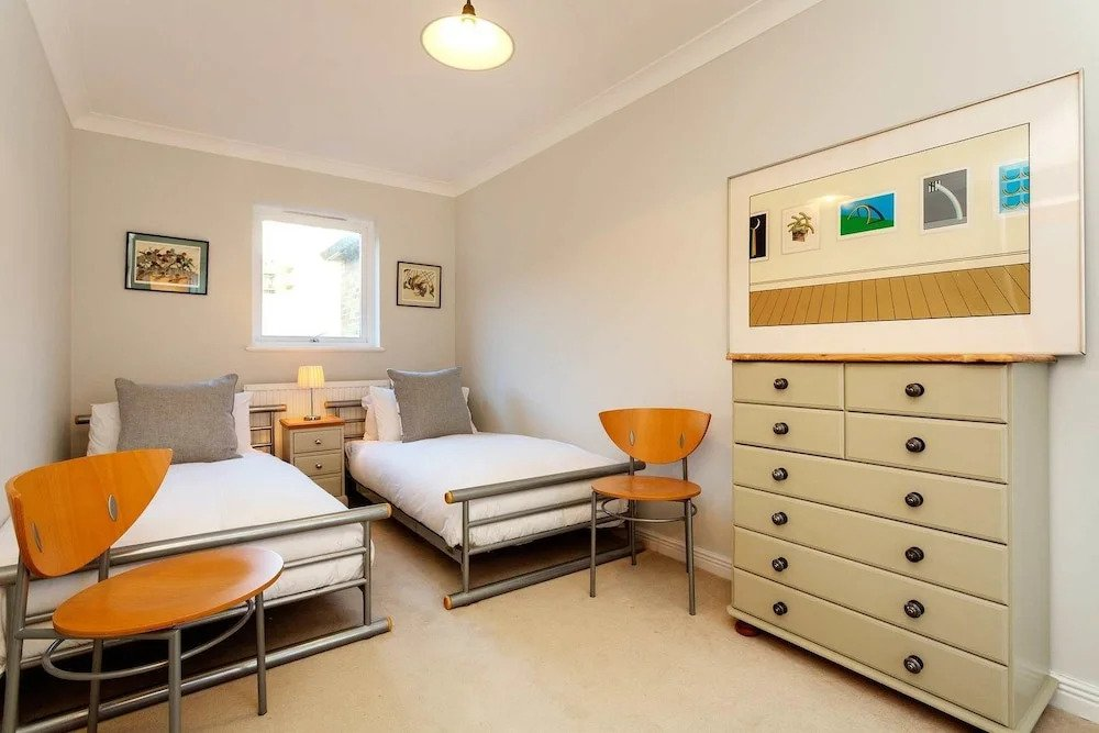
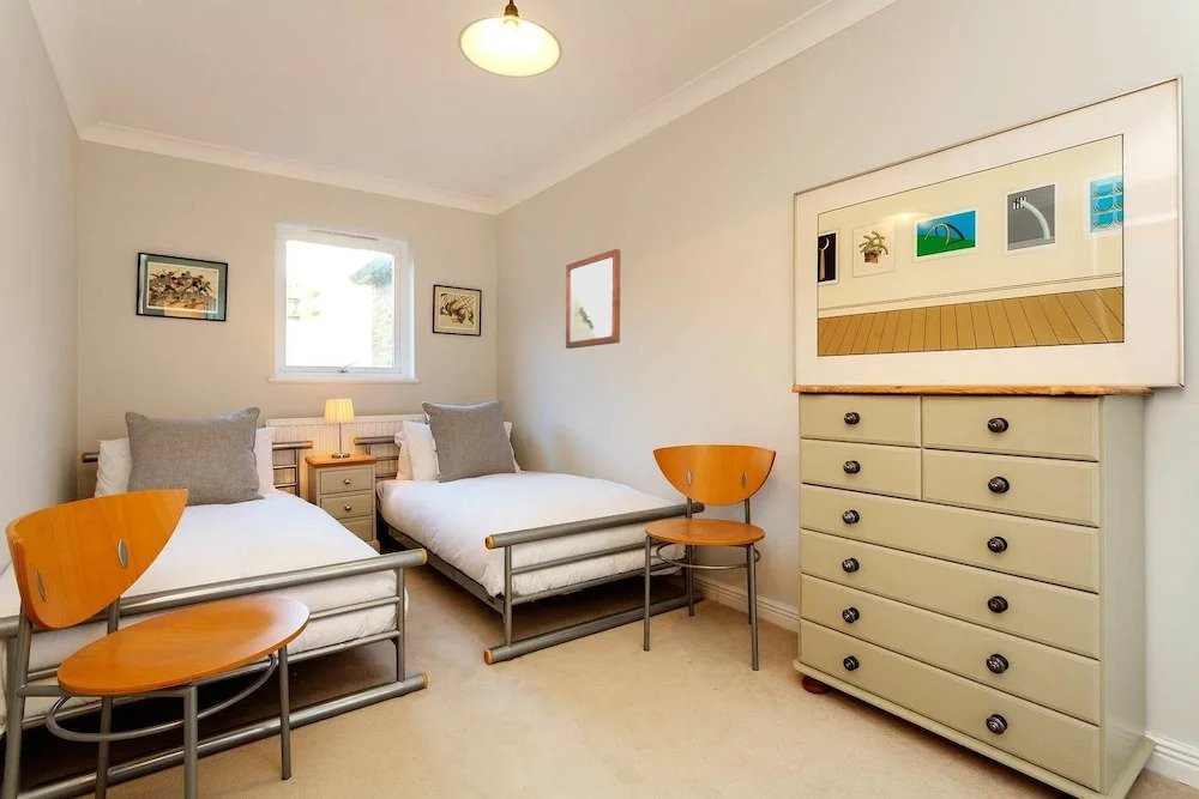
+ wall art [565,248,621,350]
